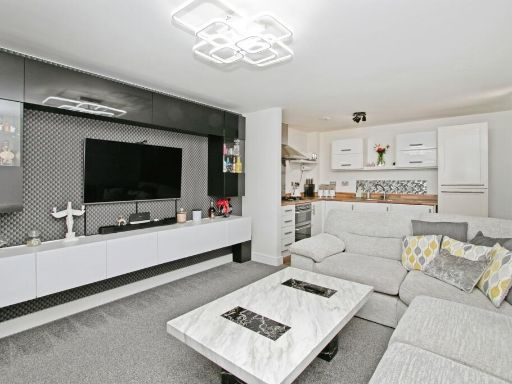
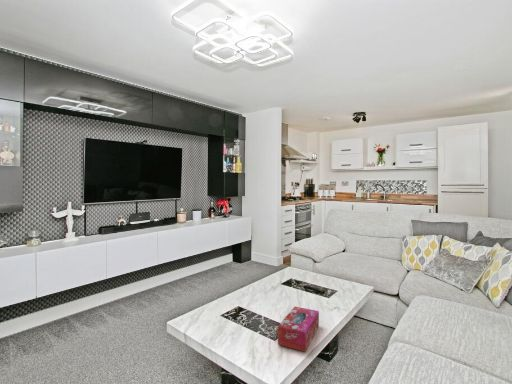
+ tissue box [277,306,320,353]
